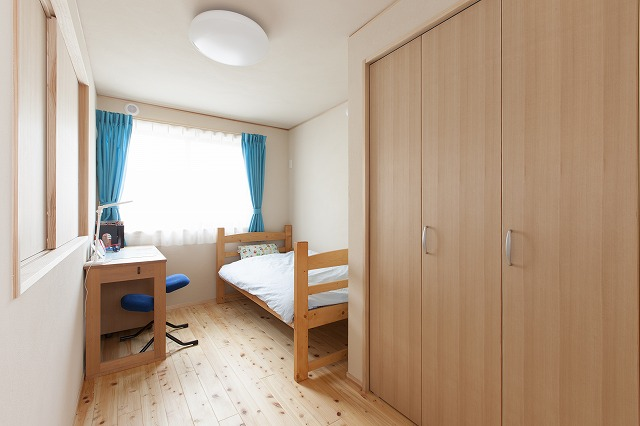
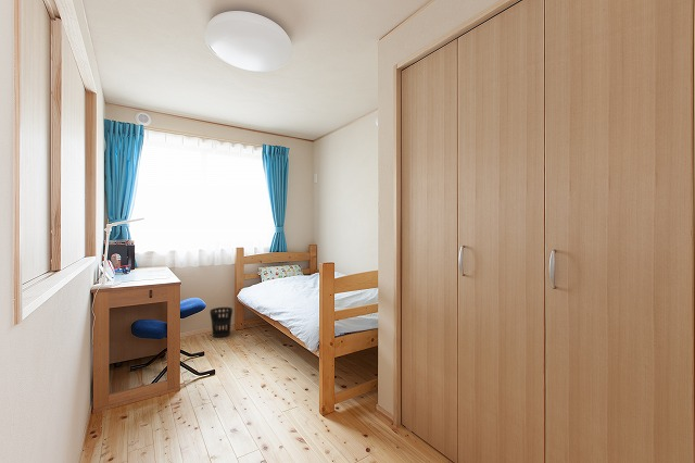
+ wastebasket [208,306,233,338]
